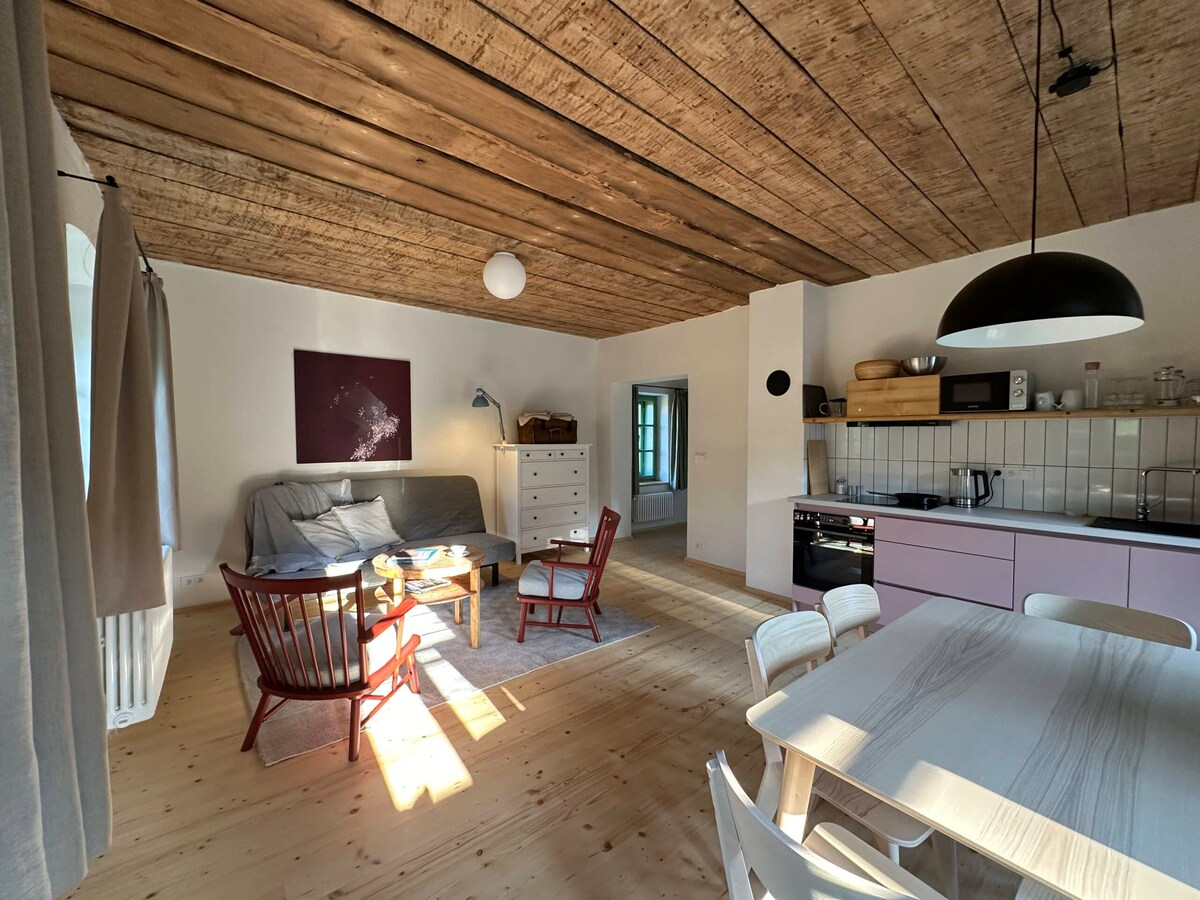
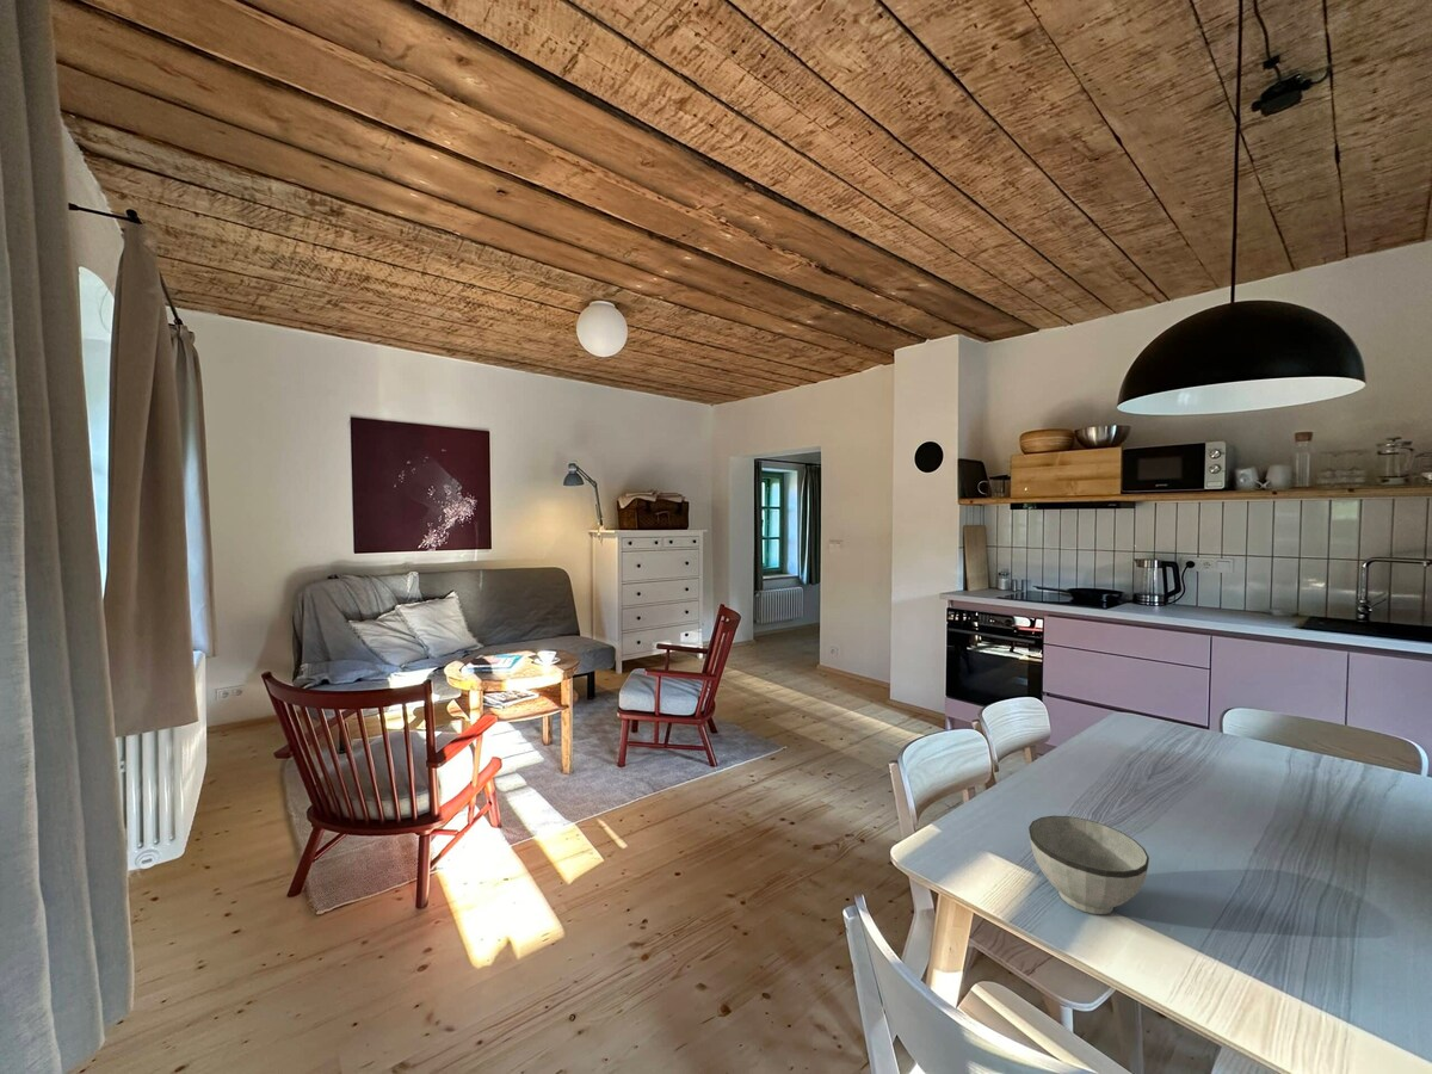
+ bowl [1027,815,1150,915]
